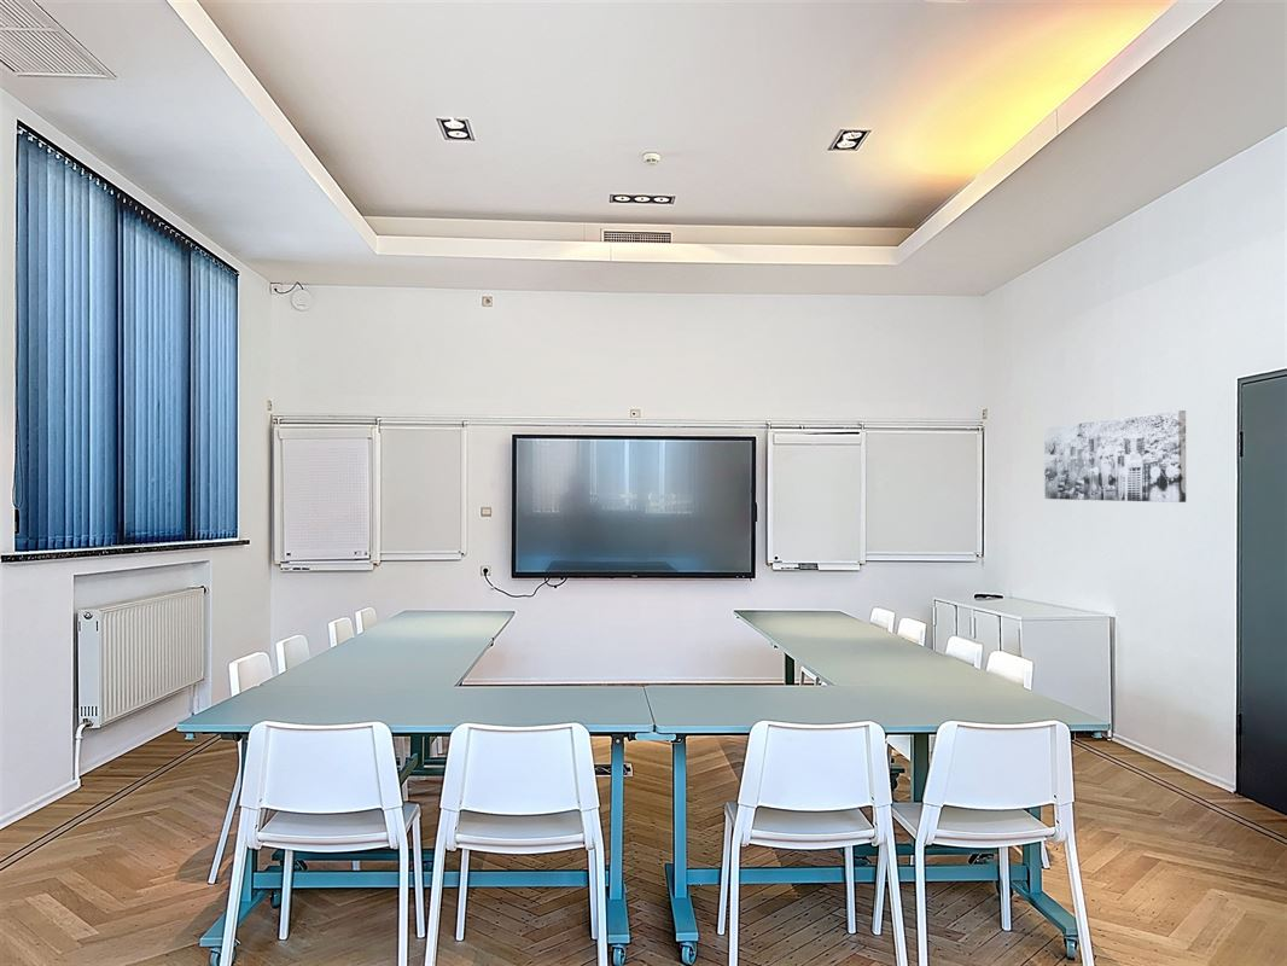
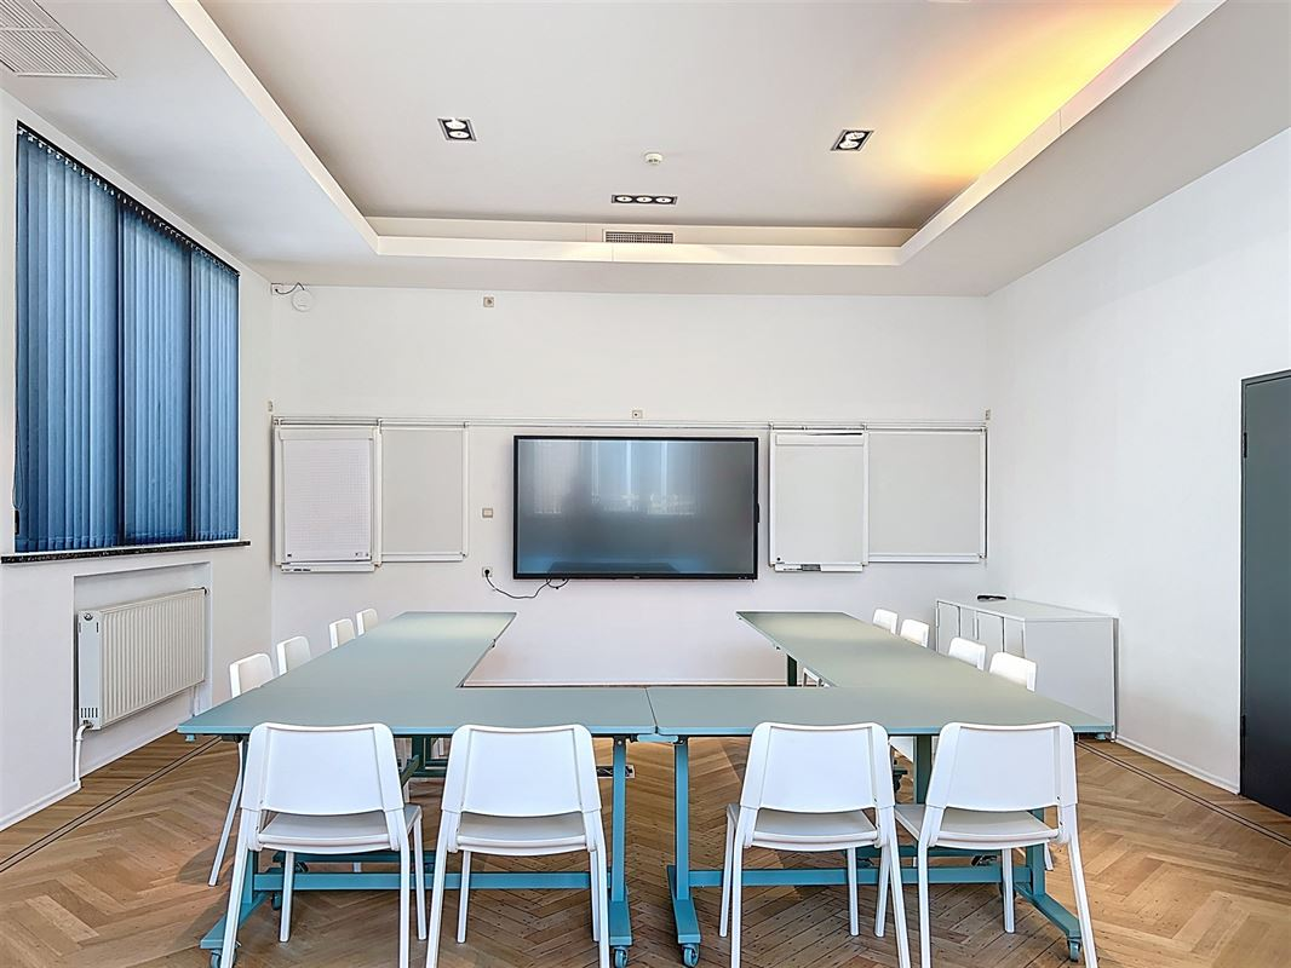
- wall art [1043,409,1187,504]
